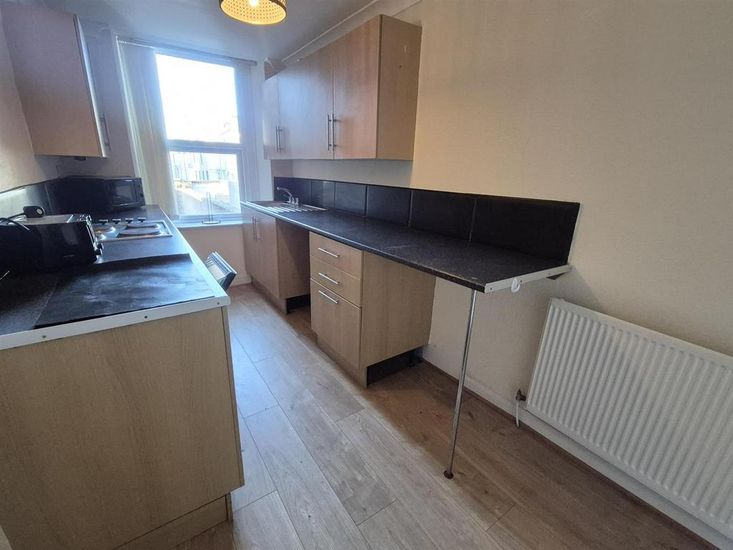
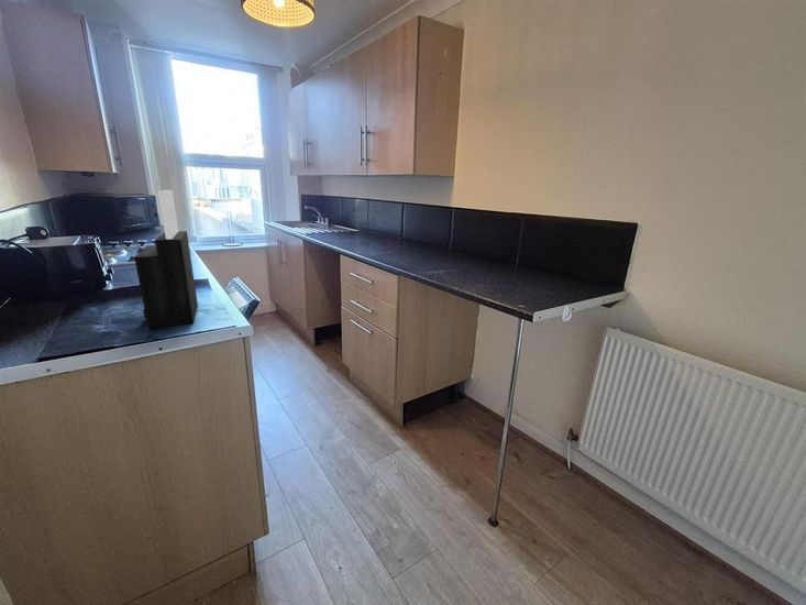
+ knife block [133,189,199,330]
